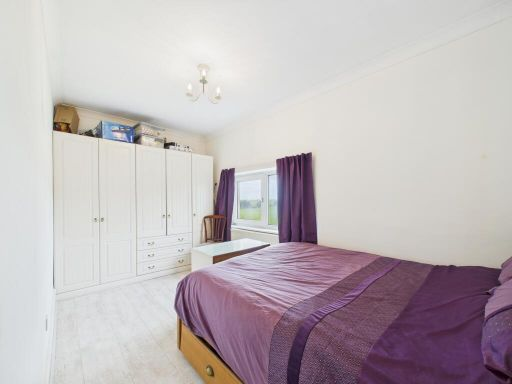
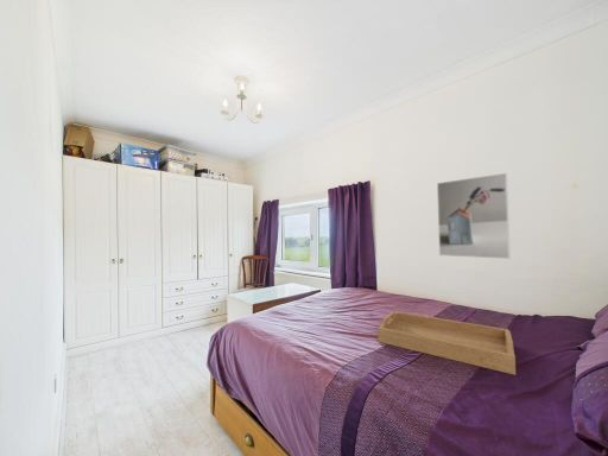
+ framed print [436,172,512,260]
+ serving tray [376,310,517,376]
